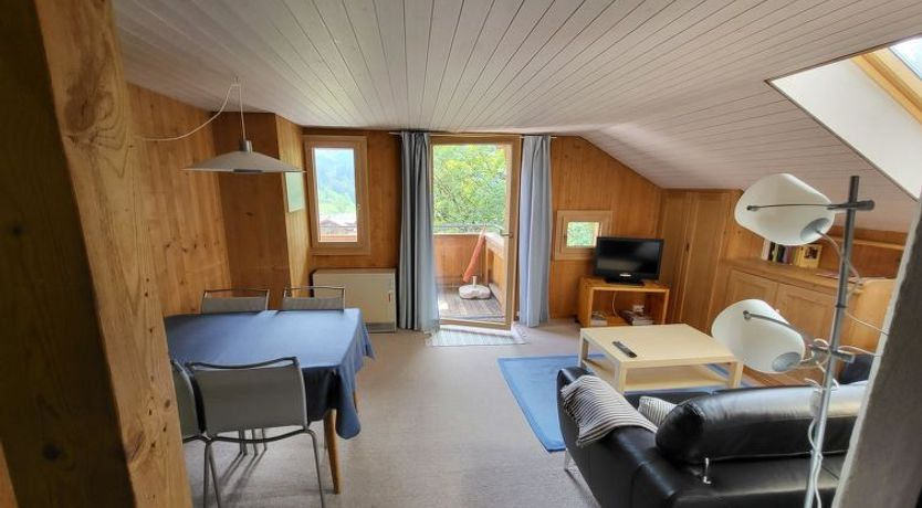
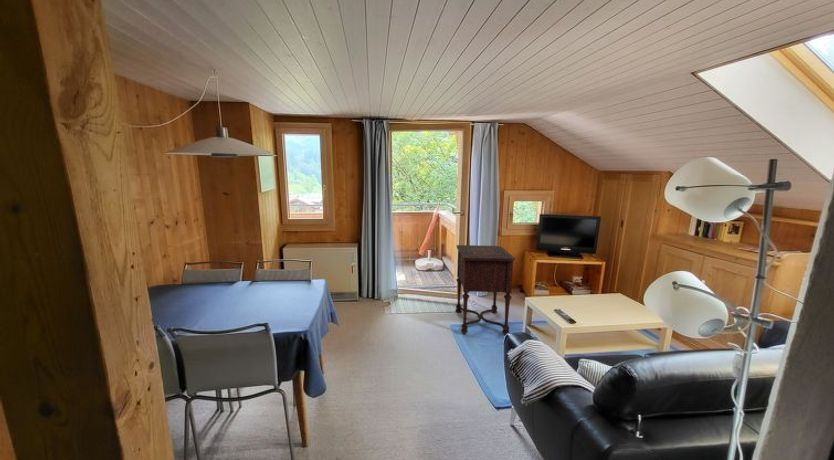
+ side table [455,244,516,336]
